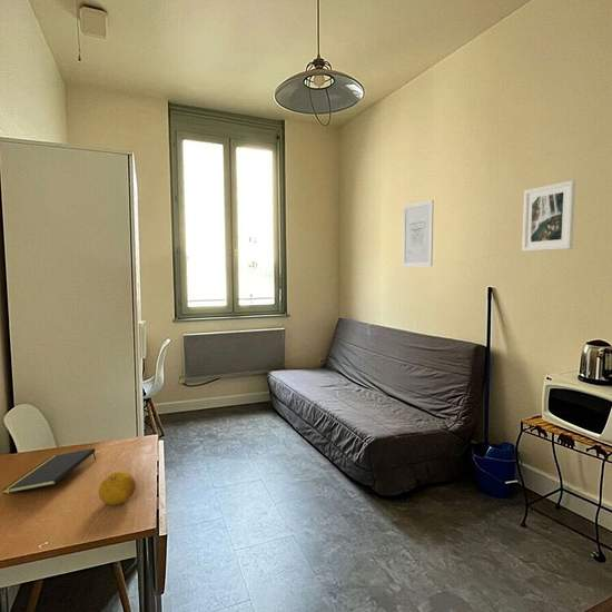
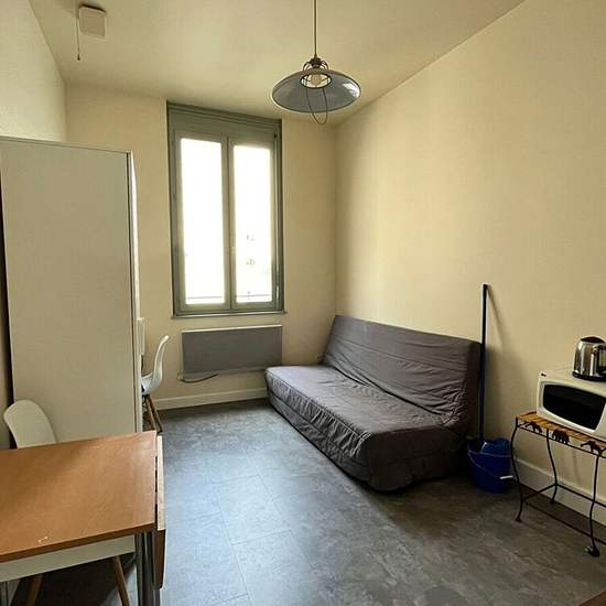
- notepad [1,447,97,495]
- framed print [521,179,576,253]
- wall art [402,199,435,268]
- fruit [98,471,137,506]
